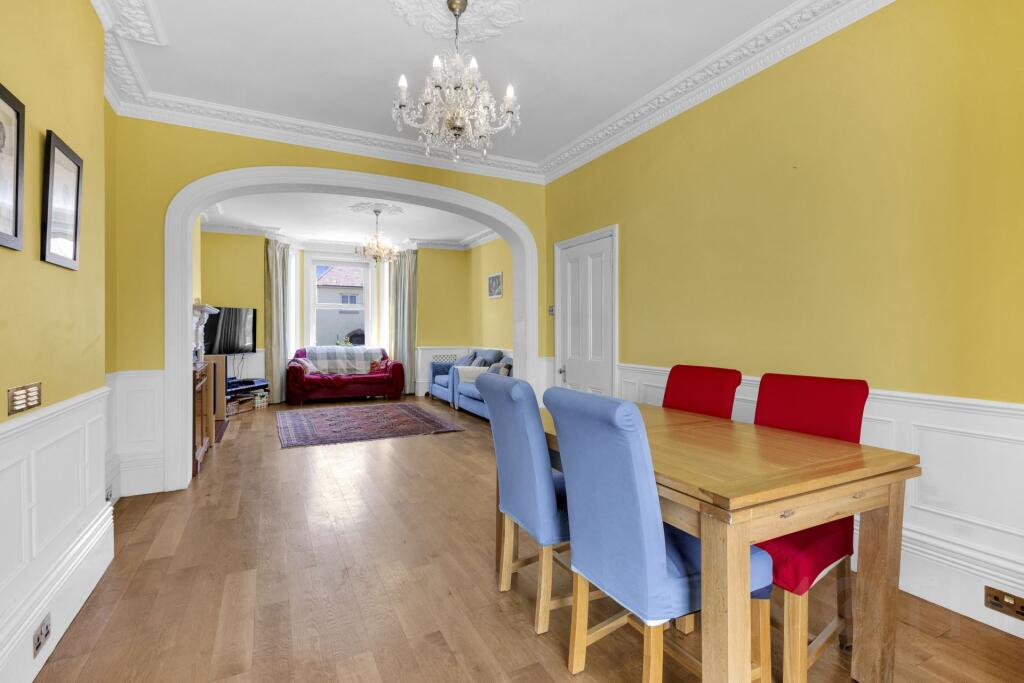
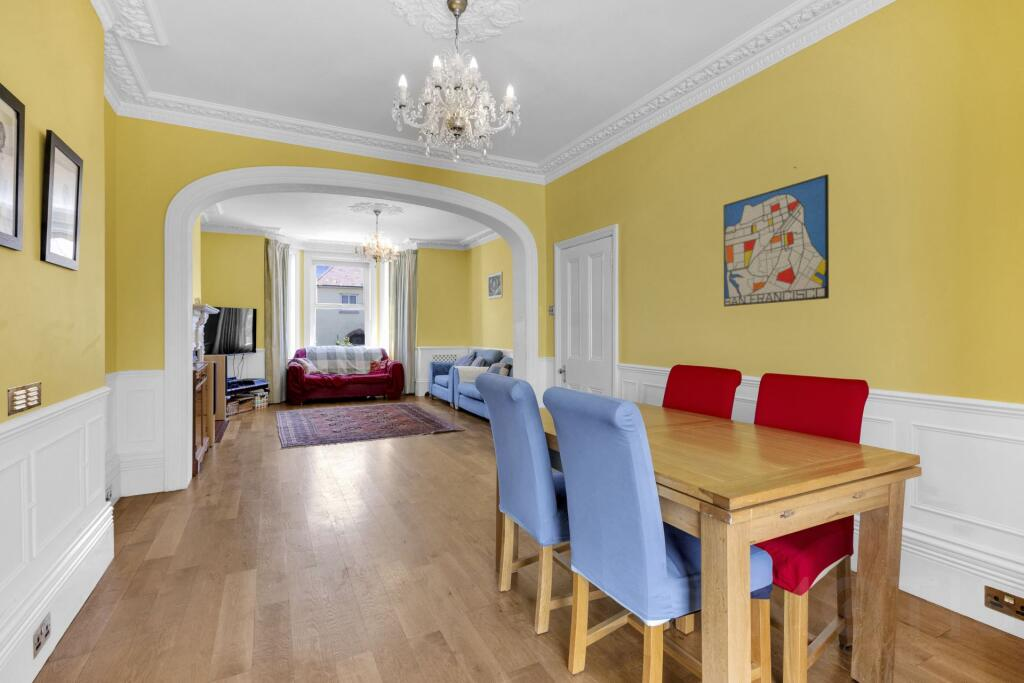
+ wall art [723,173,830,307]
